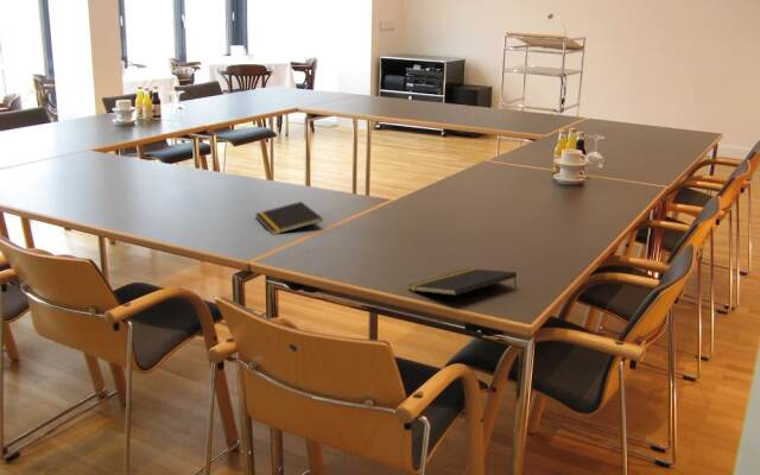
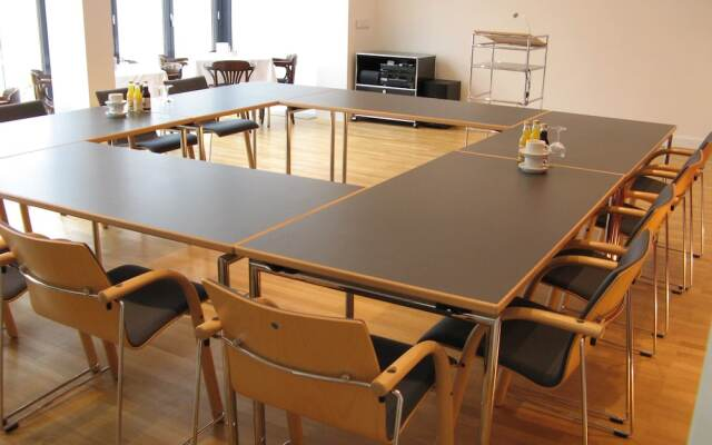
- notepad [254,201,324,236]
- notepad [407,267,518,297]
